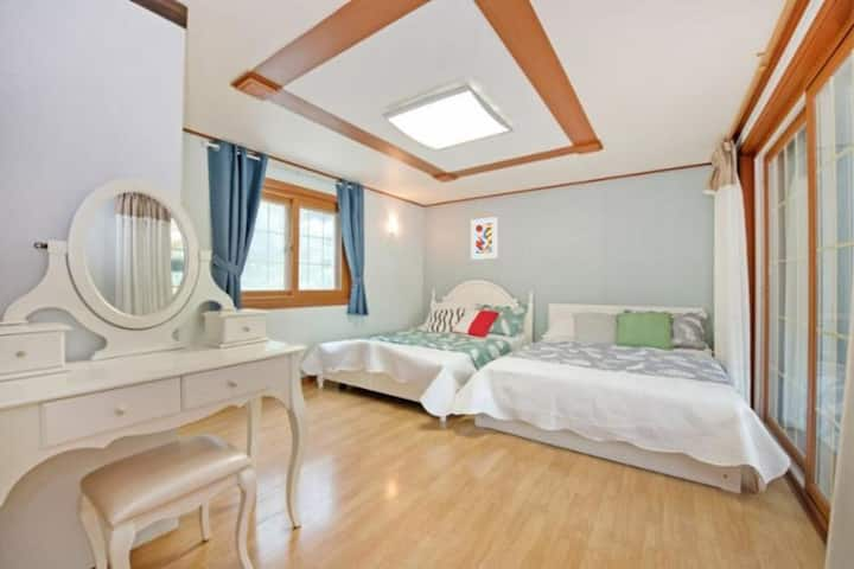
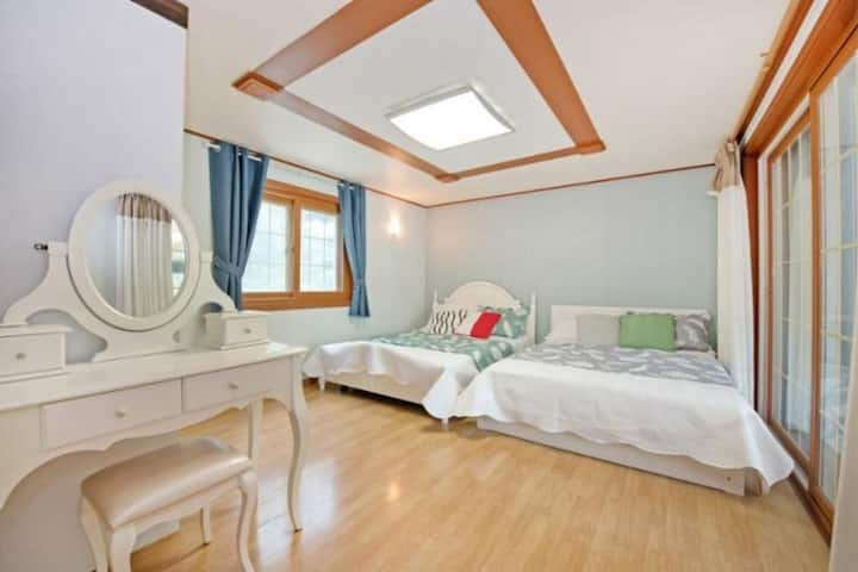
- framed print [470,216,499,261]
